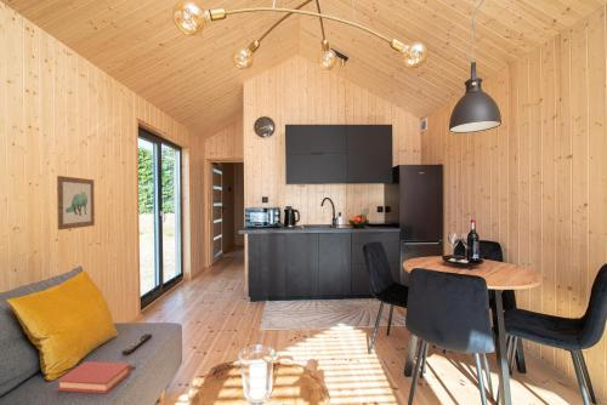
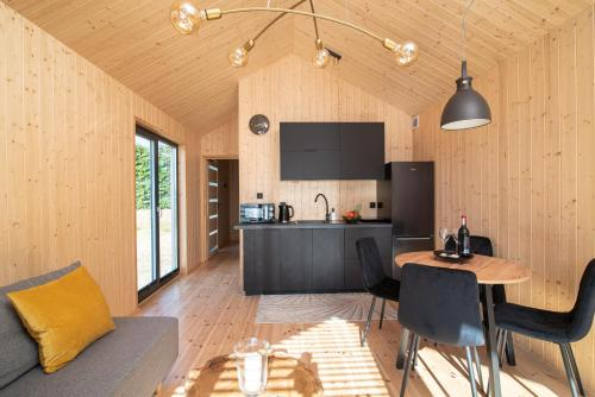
- remote control [120,333,153,355]
- book [56,360,131,395]
- wall art [56,175,96,232]
